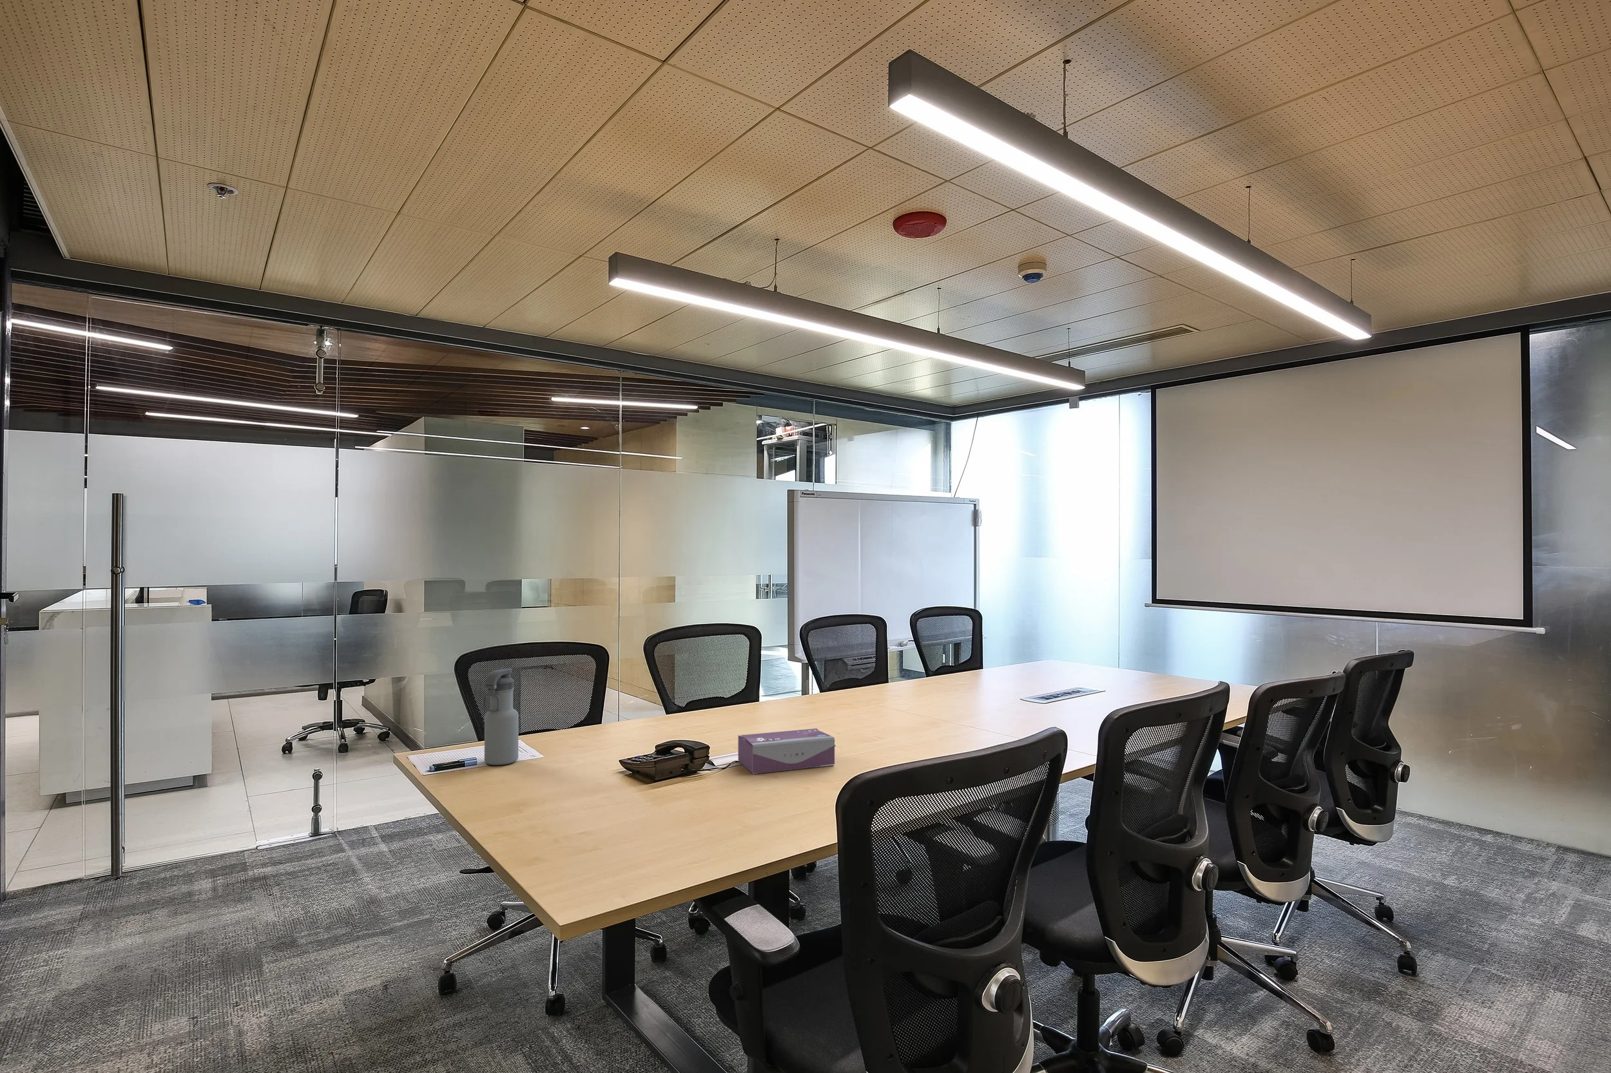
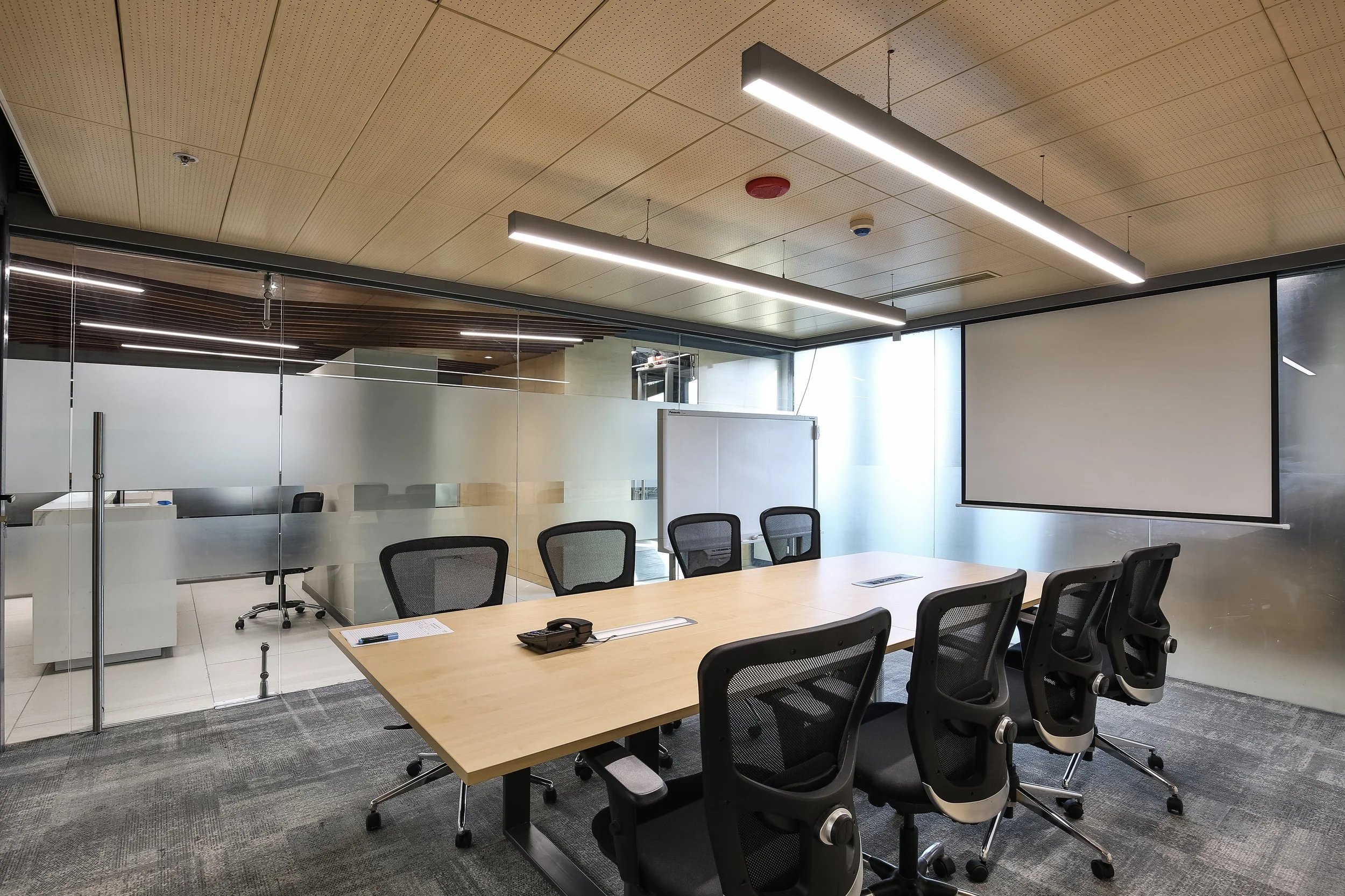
- water bottle [482,668,520,765]
- tissue box [737,728,835,774]
